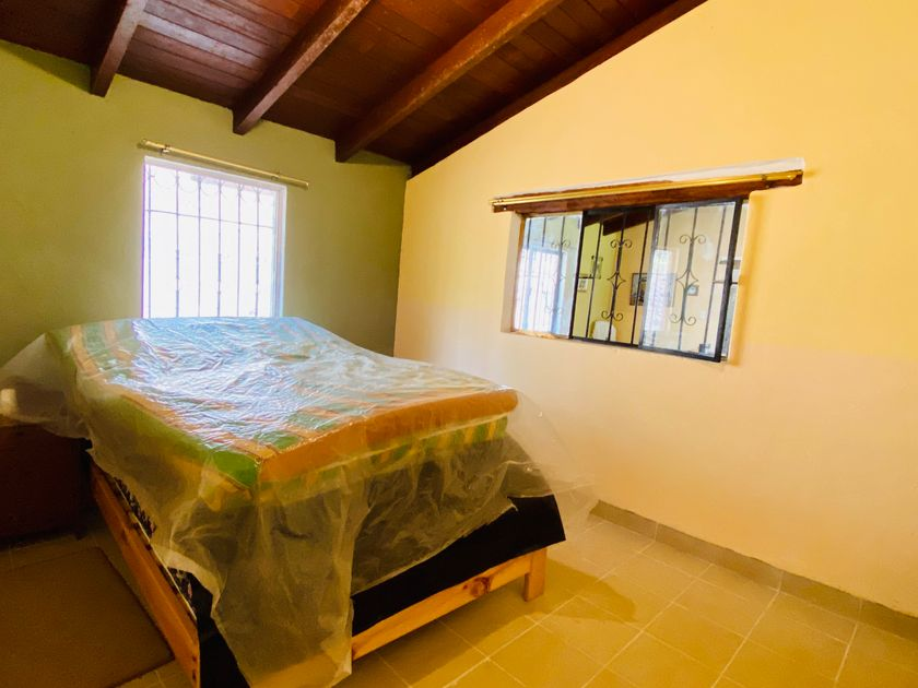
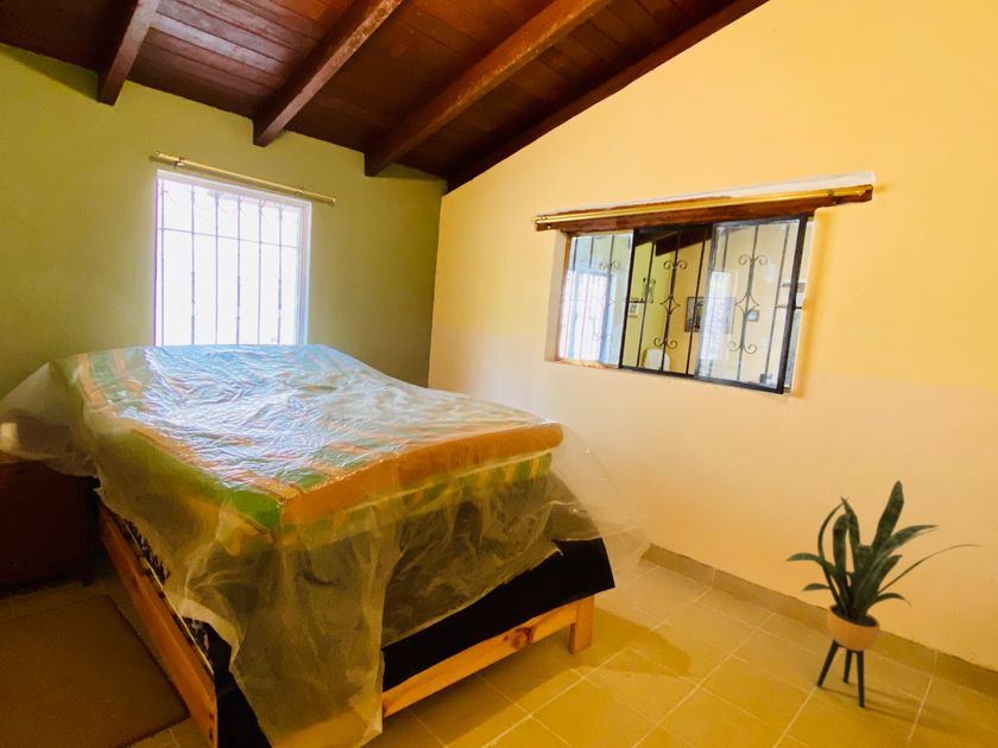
+ house plant [783,478,984,708]
